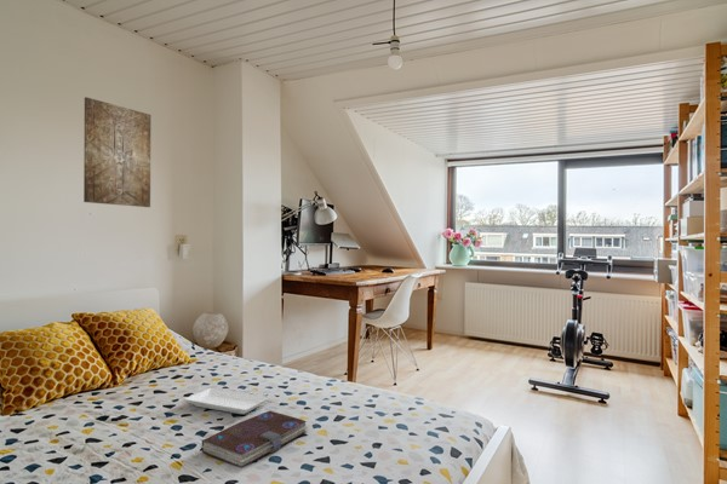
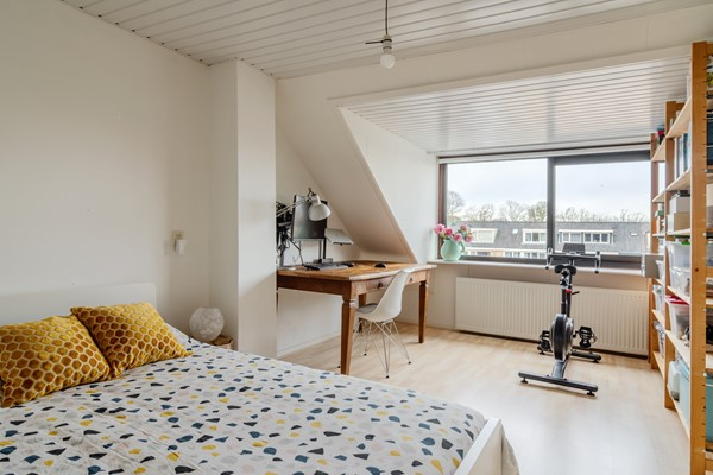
- tray [183,387,270,415]
- book [200,409,308,468]
- wall art [82,96,151,208]
